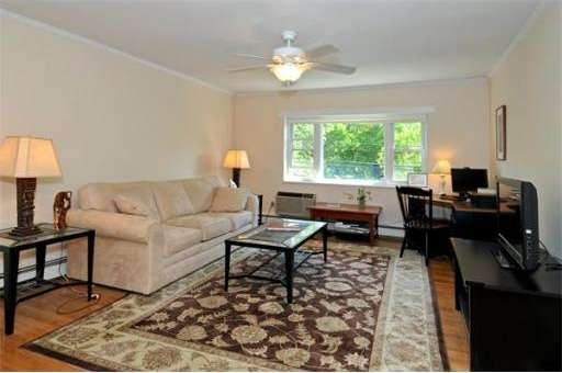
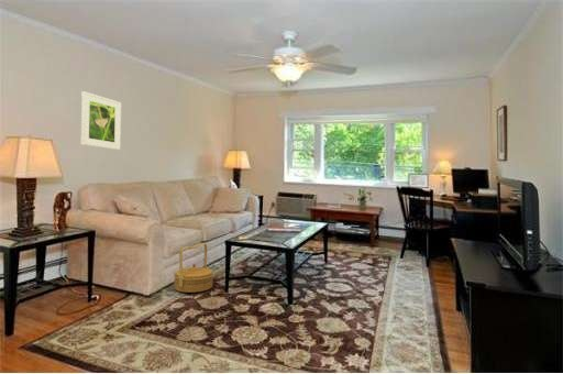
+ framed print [80,90,122,151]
+ woven basket [173,242,214,294]
